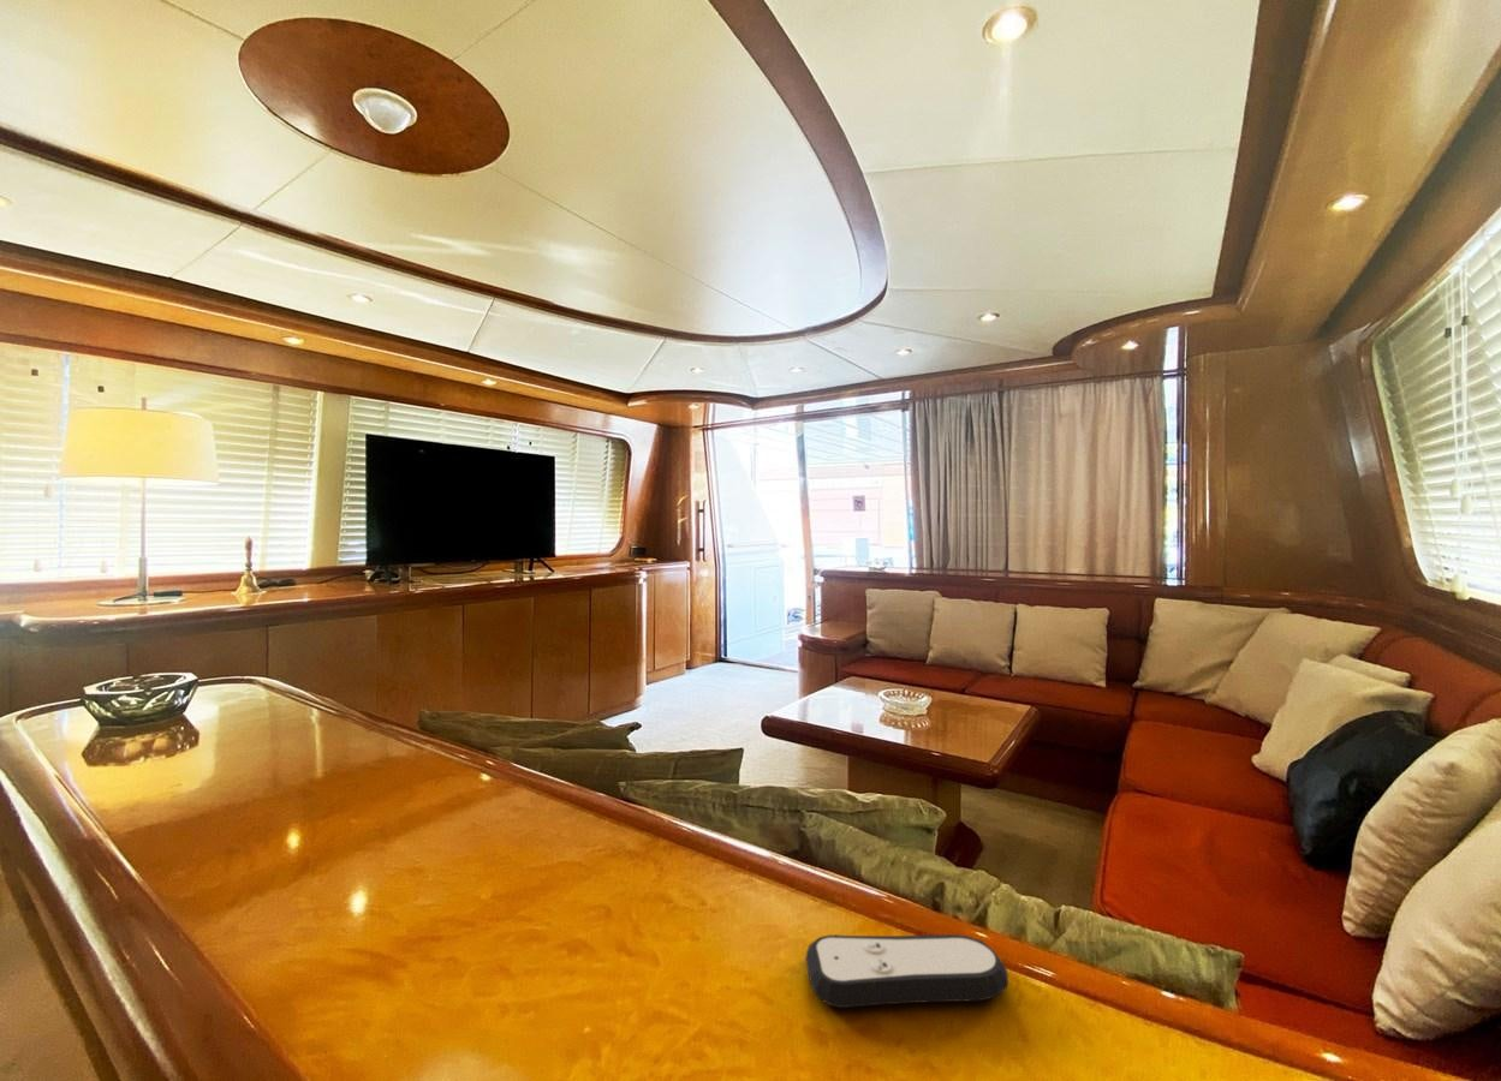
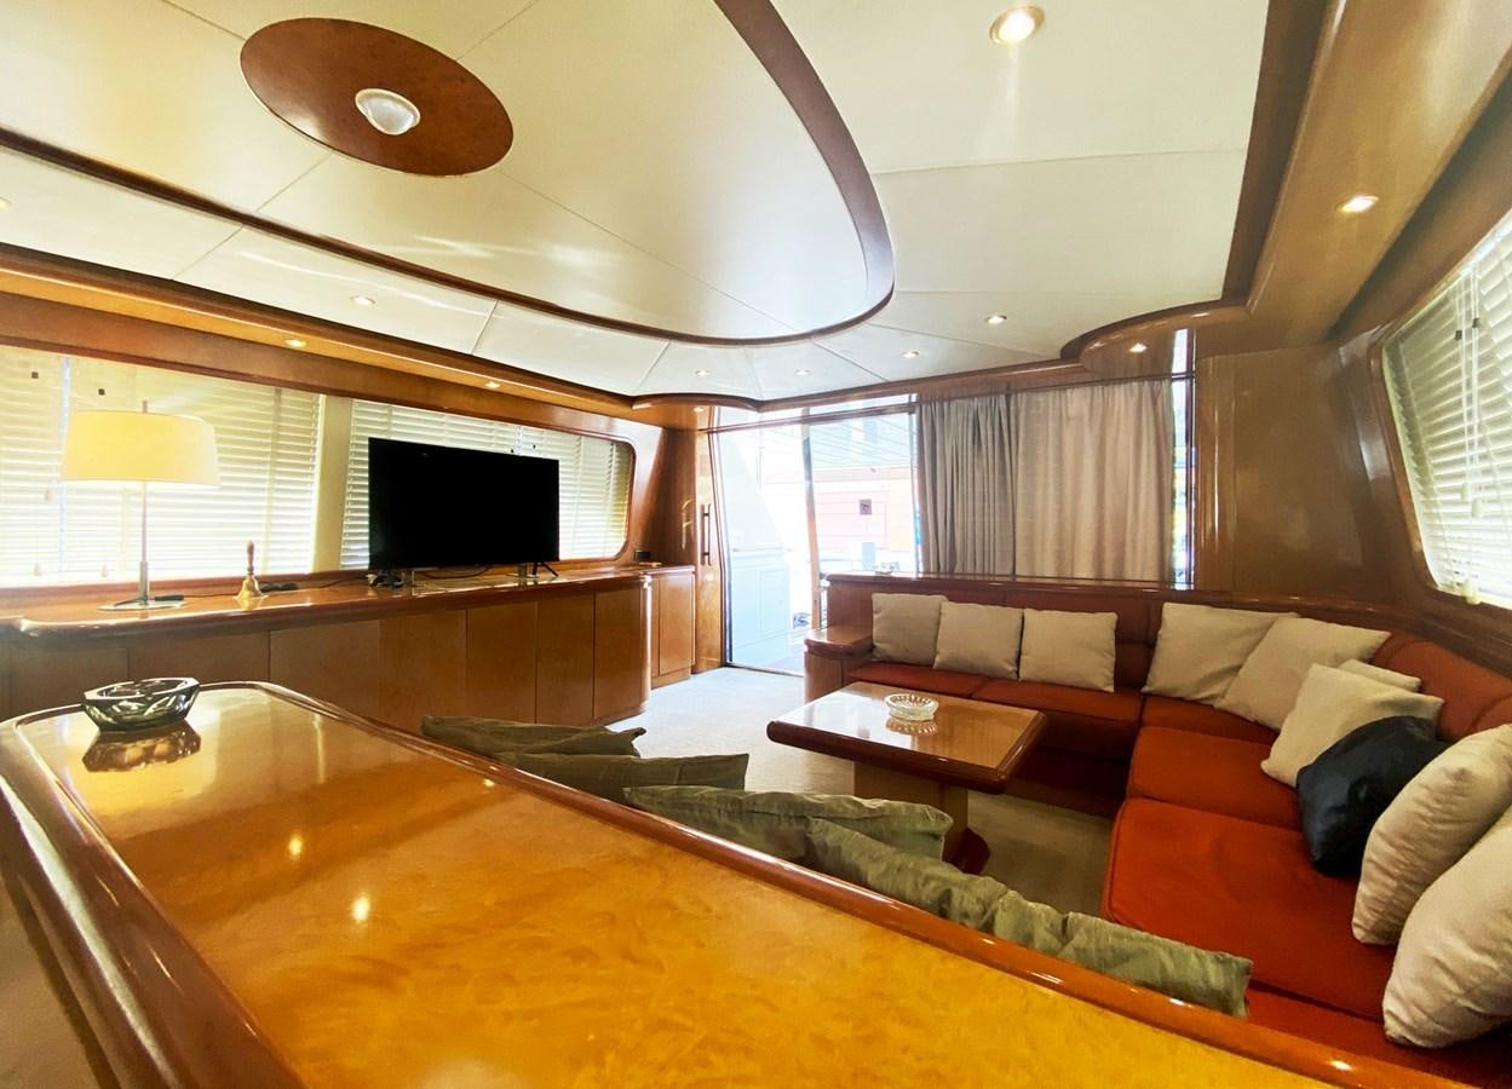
- remote control [804,933,1009,1009]
